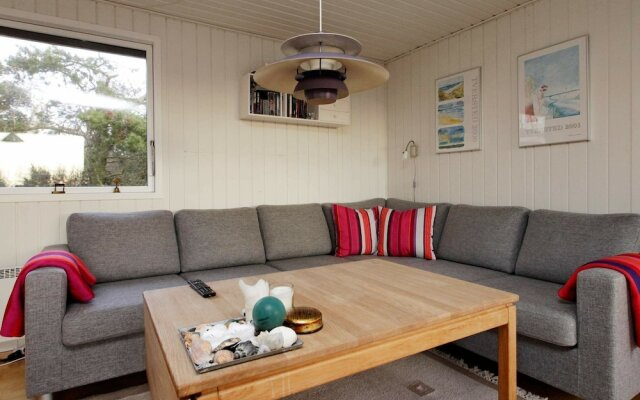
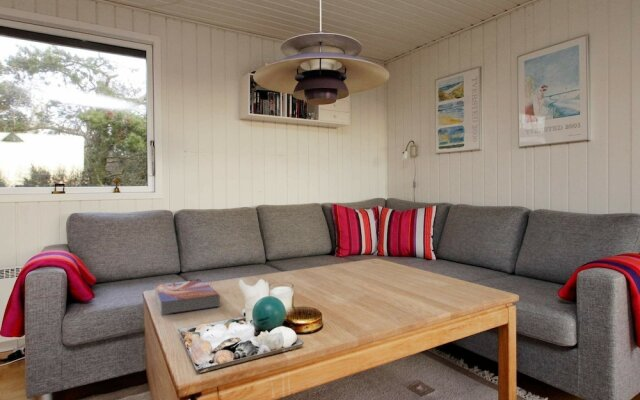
+ textbook [154,279,221,316]
